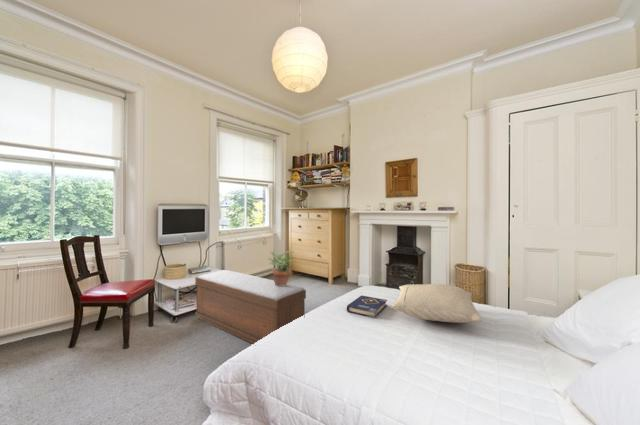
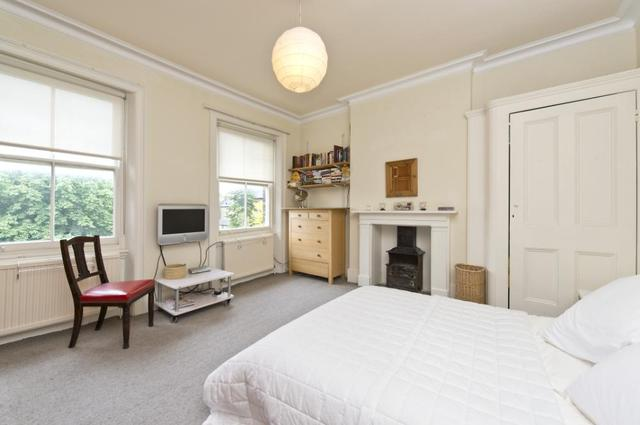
- bench [194,269,307,345]
- potted plant [267,250,295,286]
- pillow [391,283,483,324]
- book [346,294,388,319]
